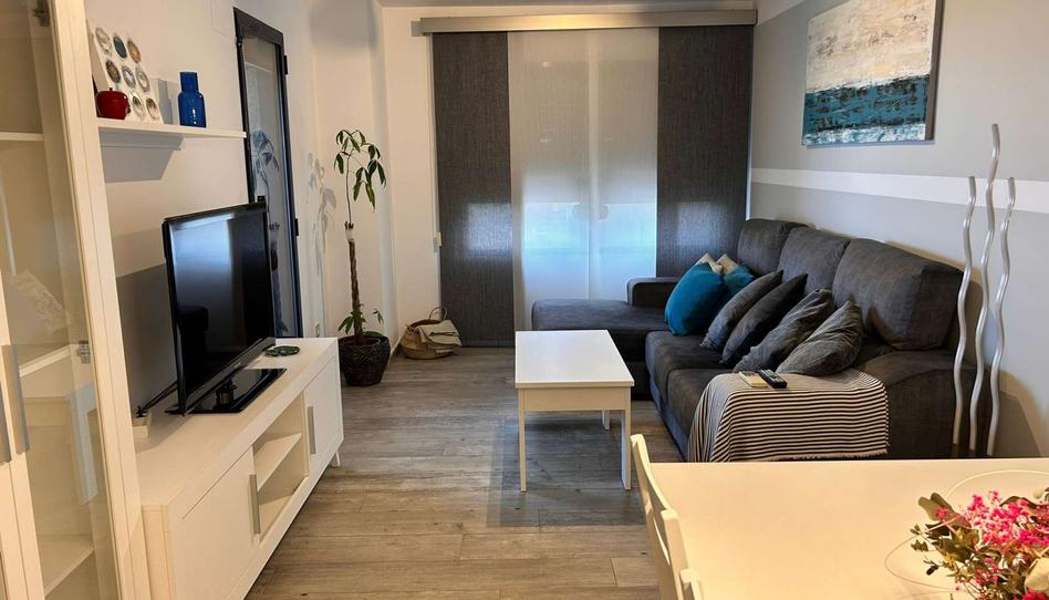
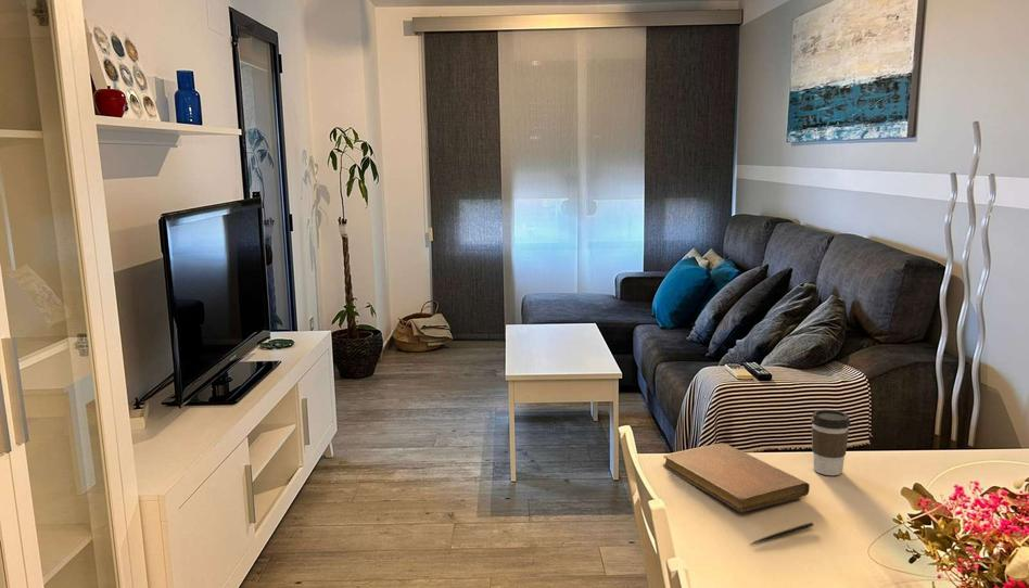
+ pen [748,522,815,546]
+ notebook [662,442,811,513]
+ coffee cup [810,409,851,476]
